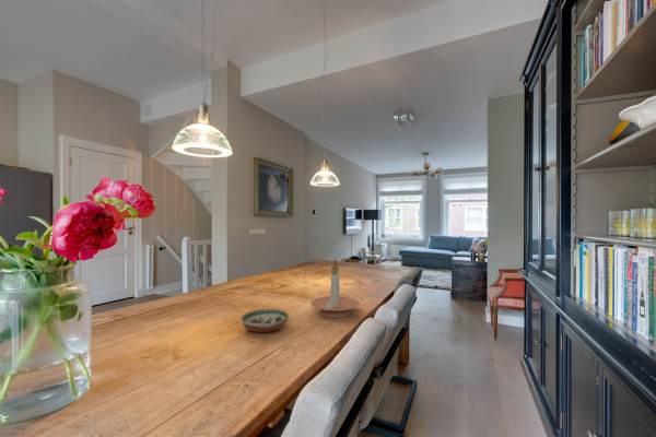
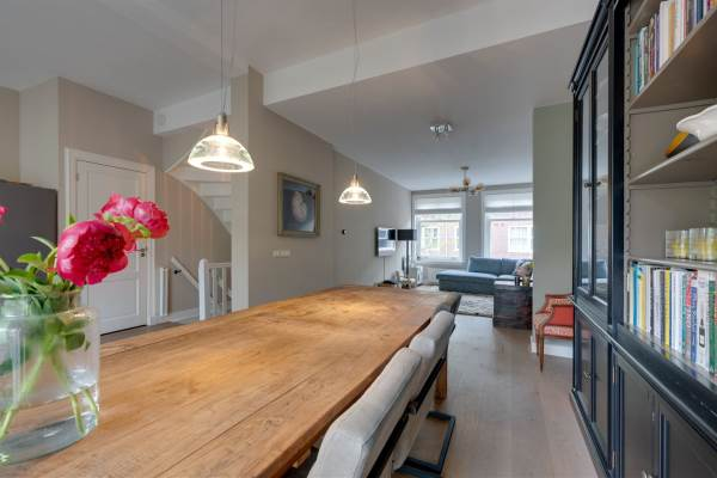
- decorative bowl [239,308,290,333]
- candle holder [309,258,361,318]
